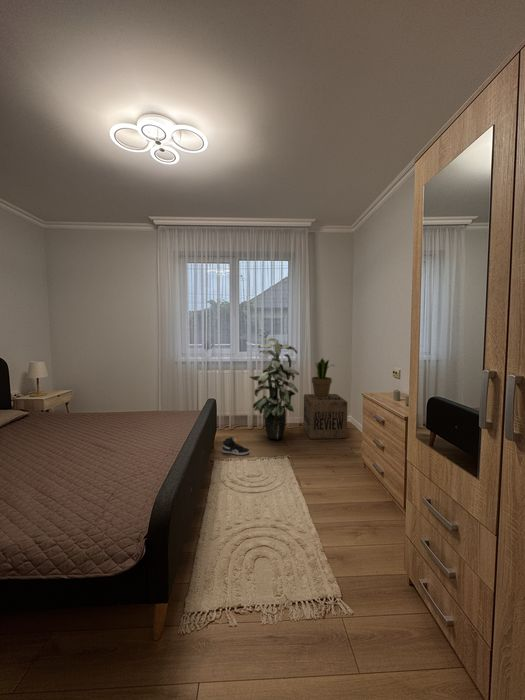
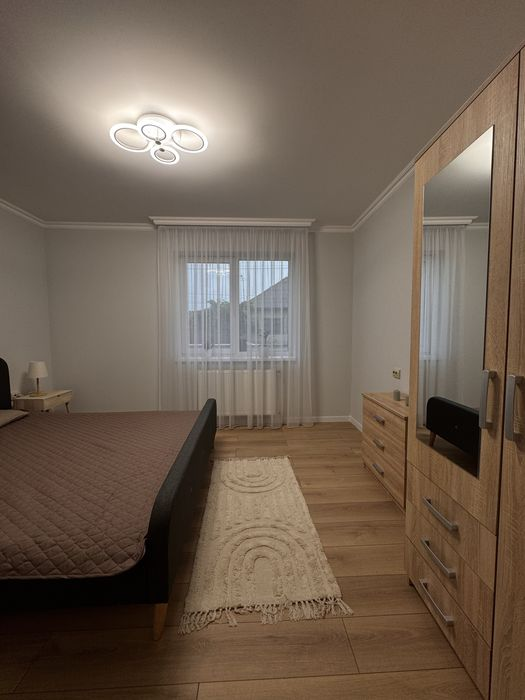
- cardboard box [302,393,348,440]
- indoor plant [249,337,300,440]
- sneaker [221,436,250,456]
- potted plant [311,357,335,399]
